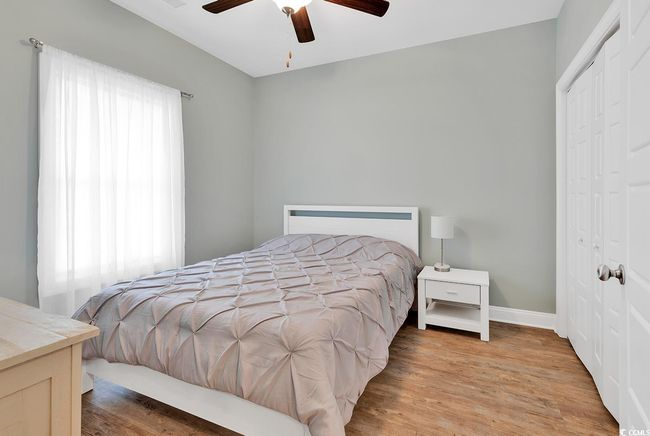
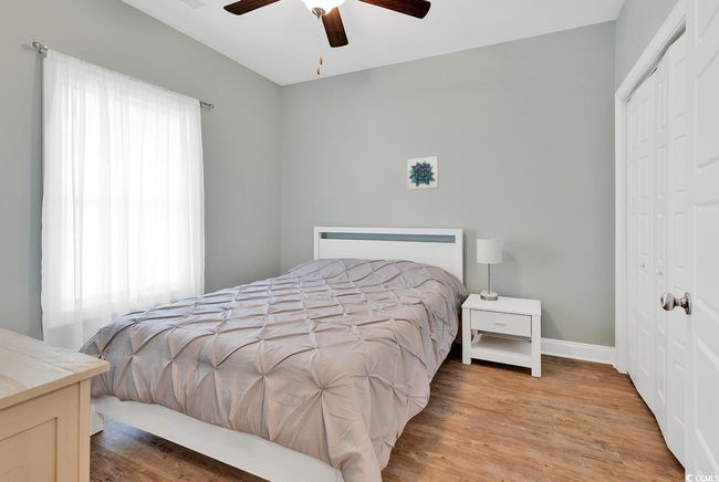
+ wall art [406,155,440,191]
